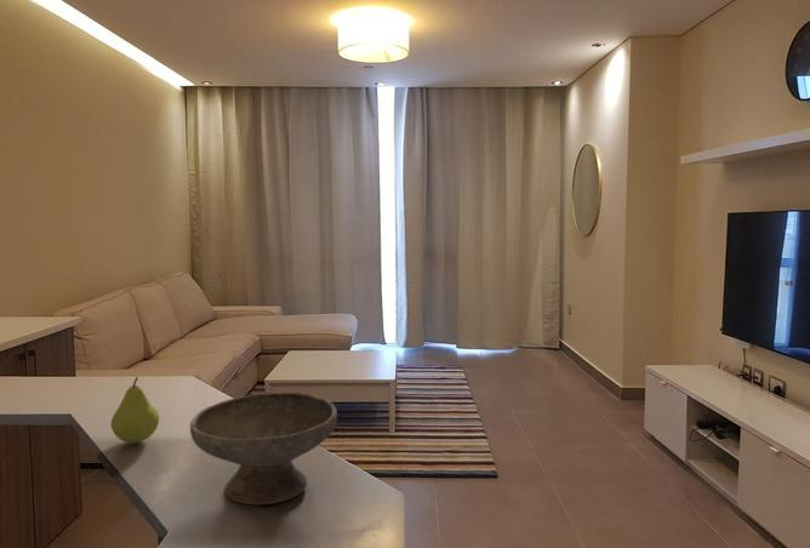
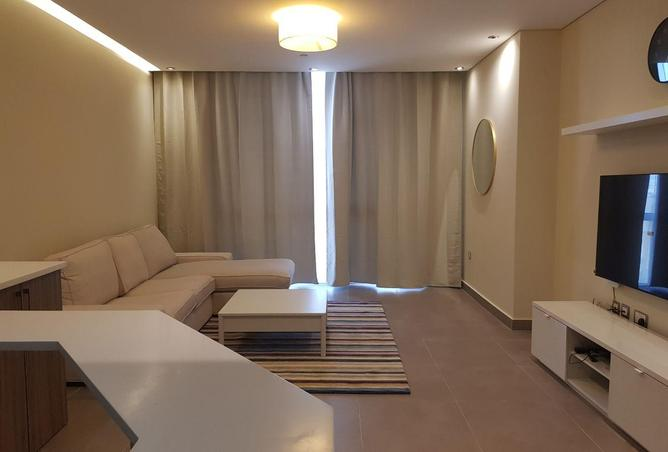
- bowl [189,392,338,506]
- fruit [109,376,160,444]
